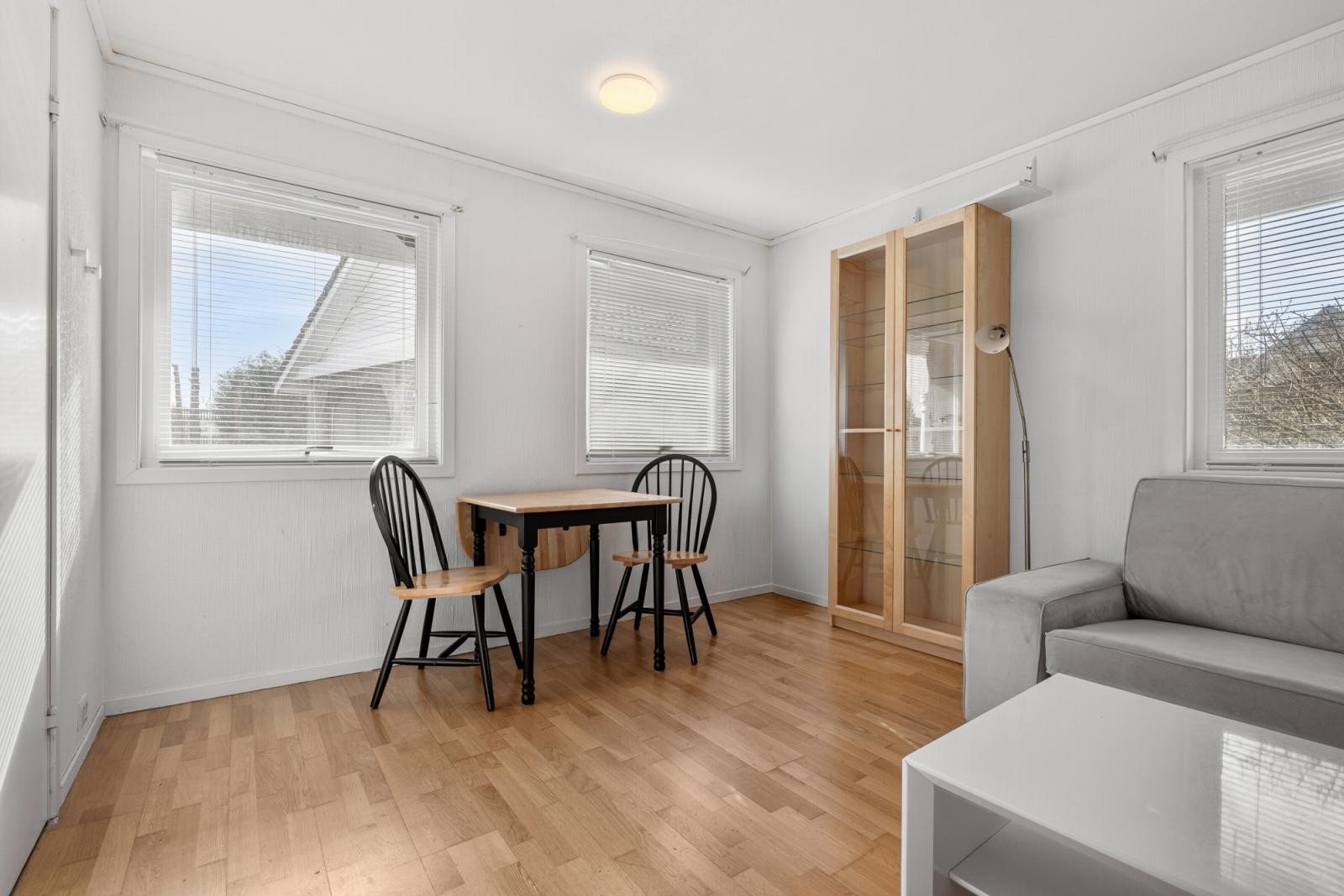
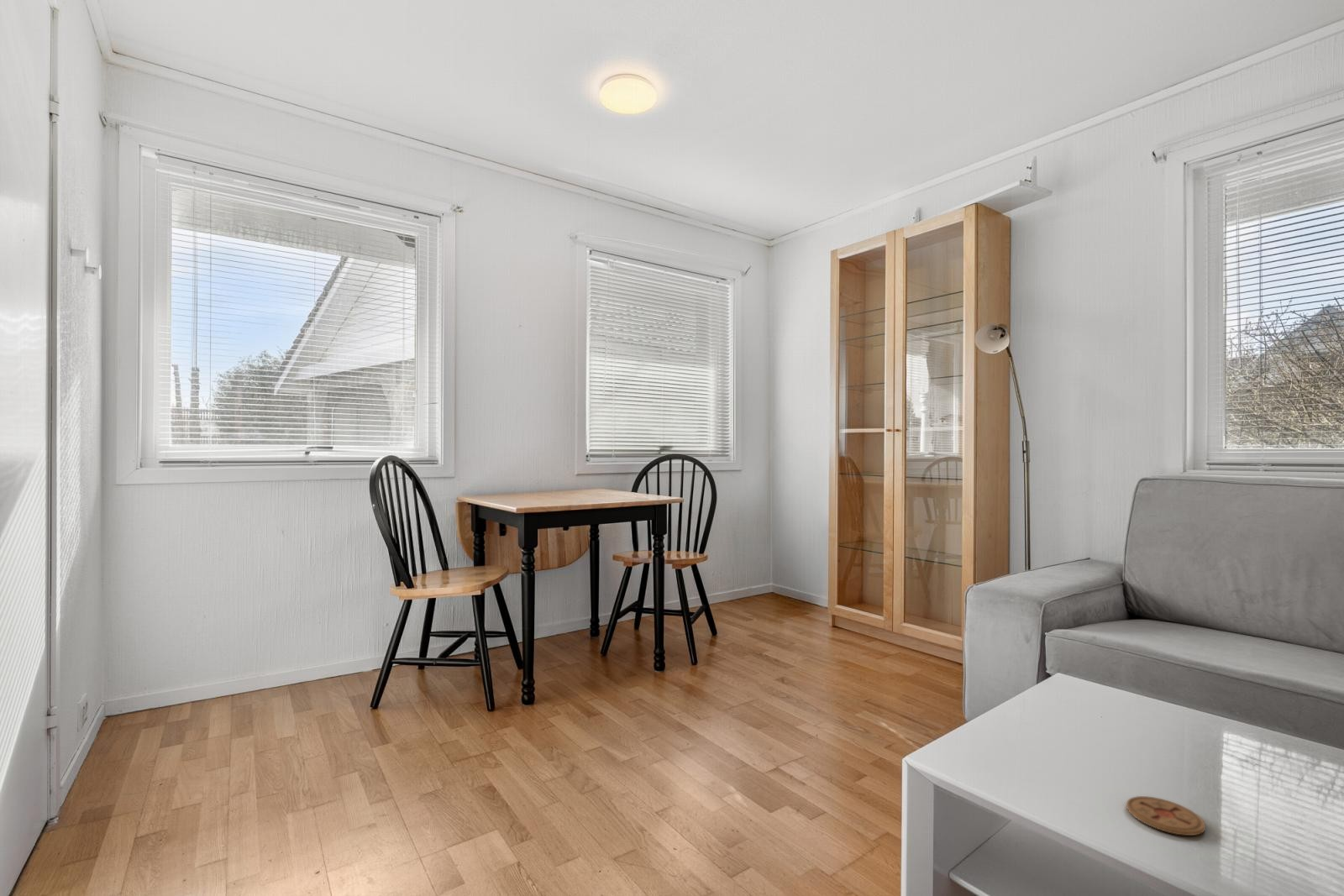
+ coaster [1126,795,1206,836]
